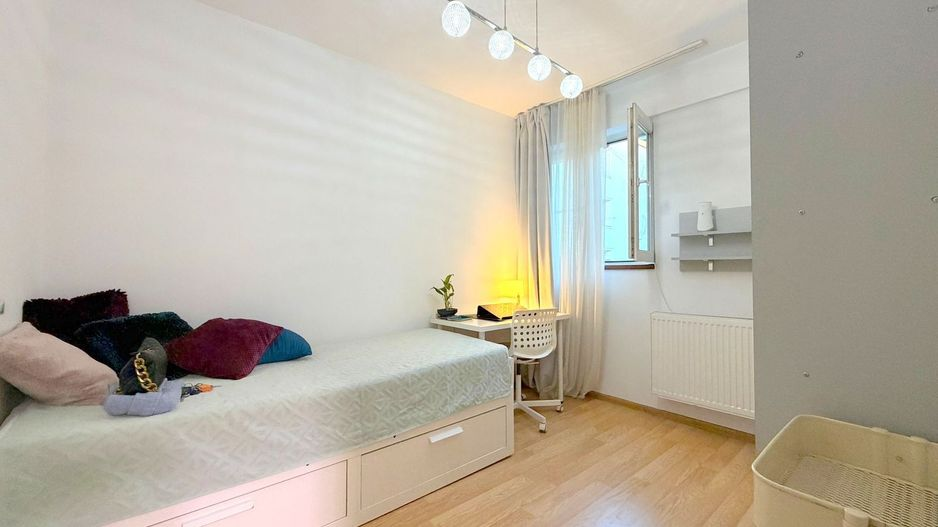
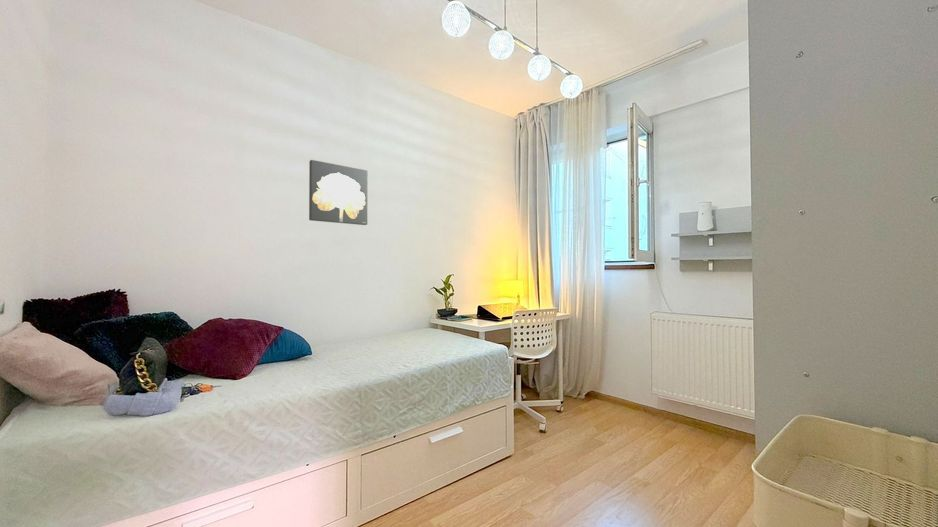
+ wall art [308,159,369,226]
